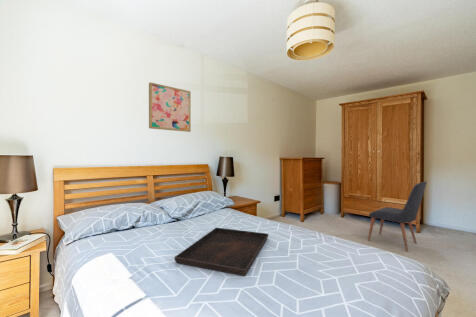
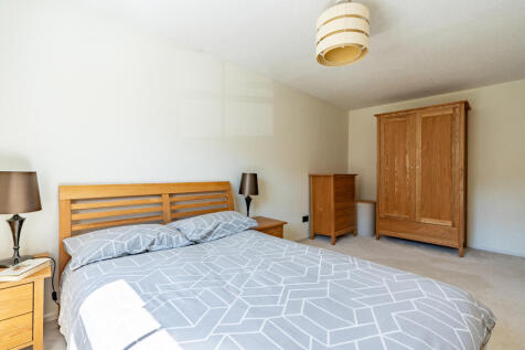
- chair [367,181,428,252]
- wall art [148,81,192,133]
- serving tray [173,227,269,277]
